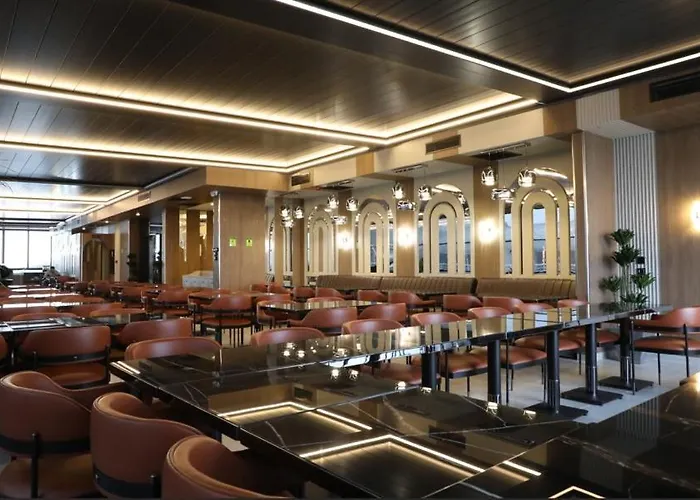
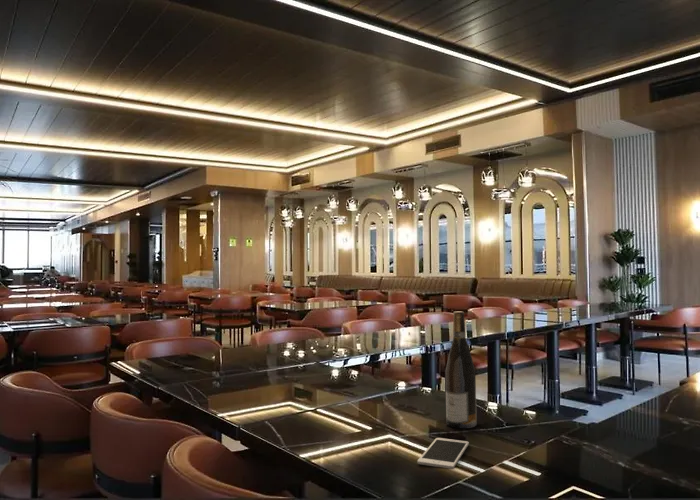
+ wine bottle [444,311,478,429]
+ cell phone [416,437,470,469]
